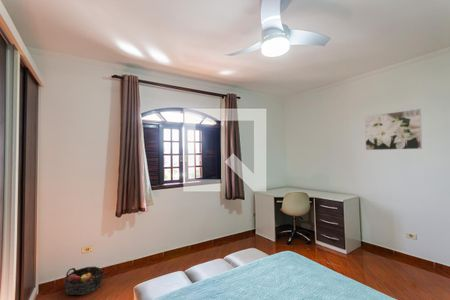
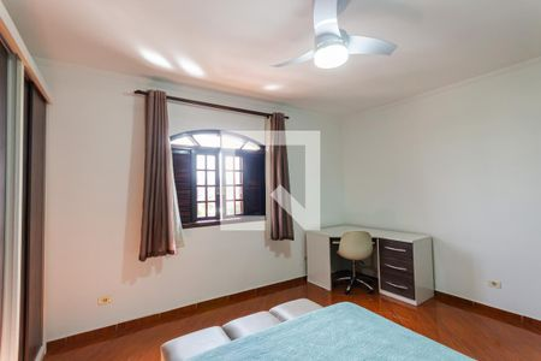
- basket [64,266,104,296]
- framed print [364,108,423,151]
